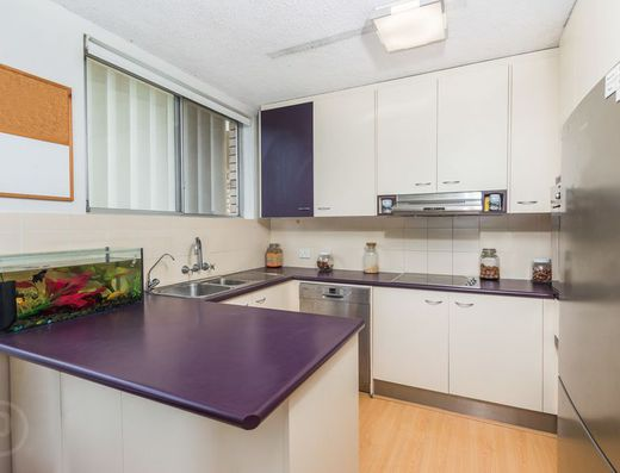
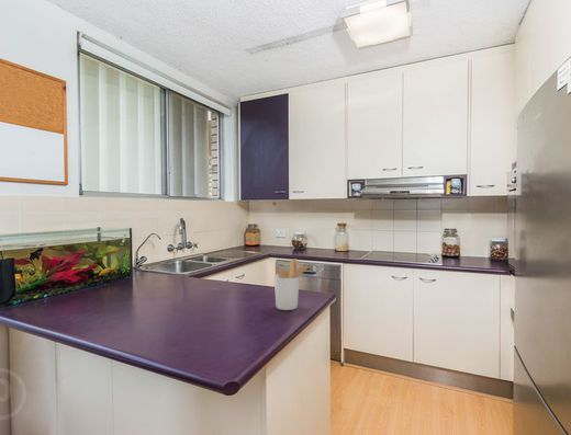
+ utensil holder [273,257,313,311]
